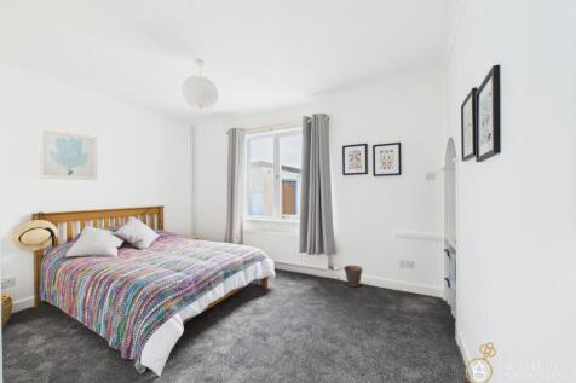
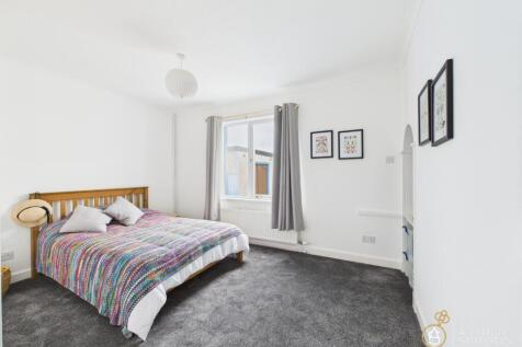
- wall art [38,126,98,181]
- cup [342,265,364,289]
